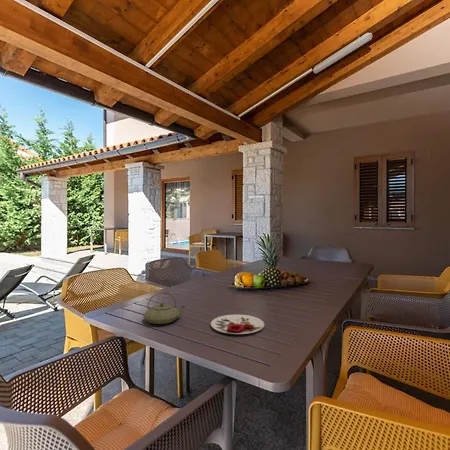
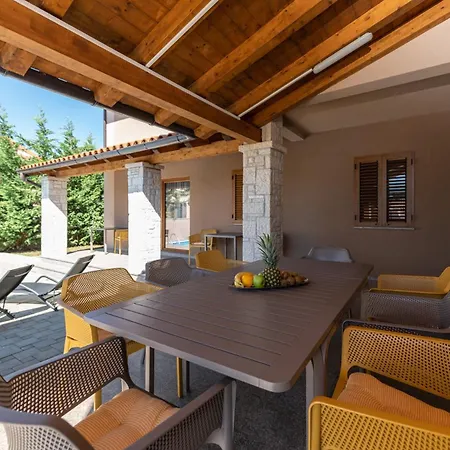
- plate [210,314,265,335]
- teapot [142,291,185,325]
